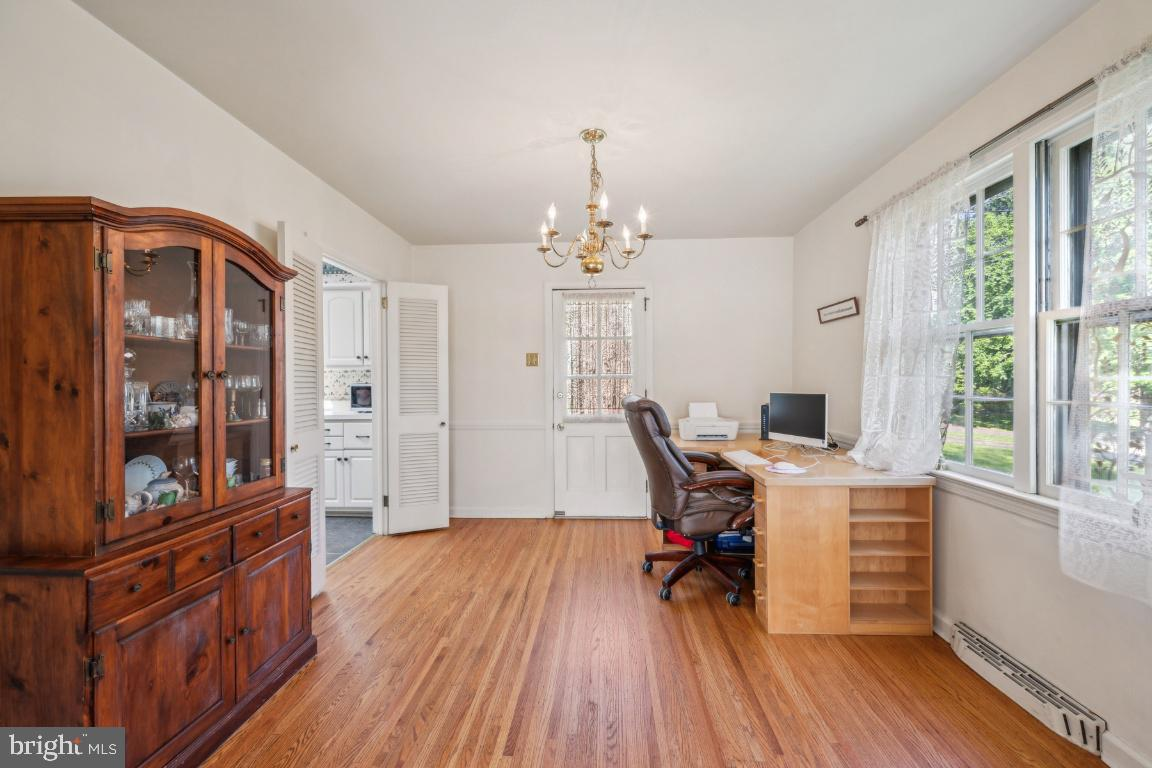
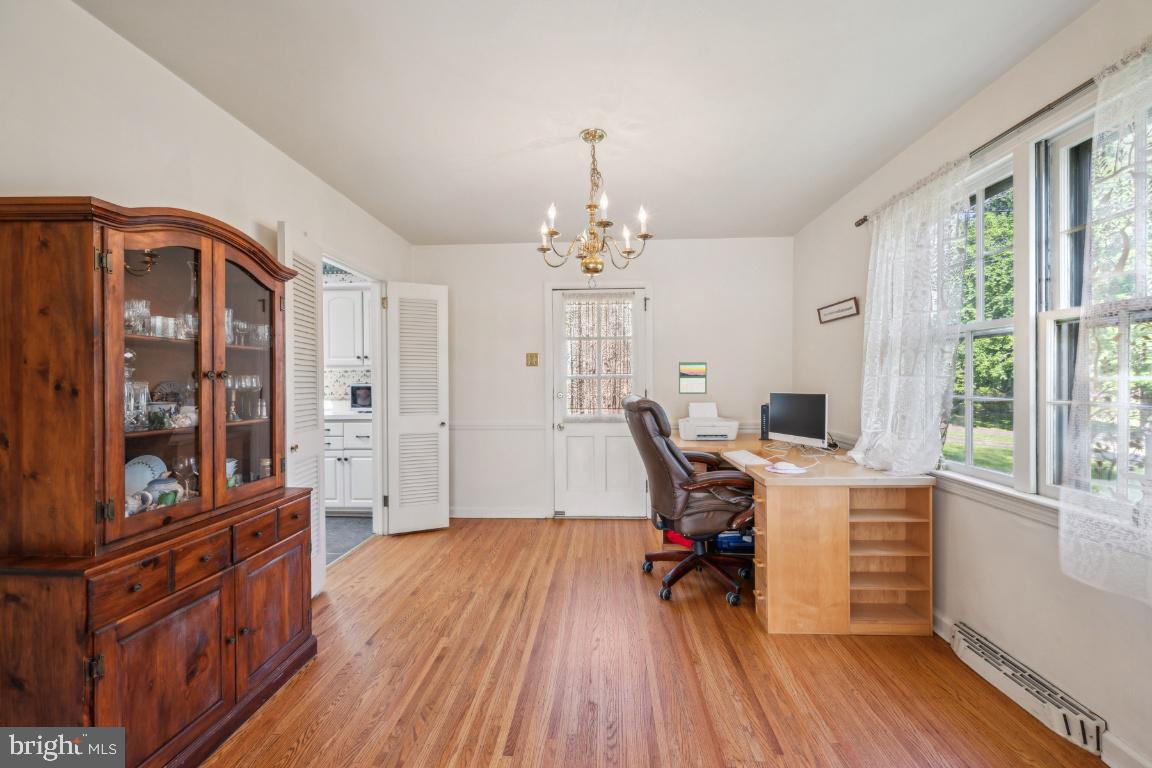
+ calendar [678,360,708,395]
